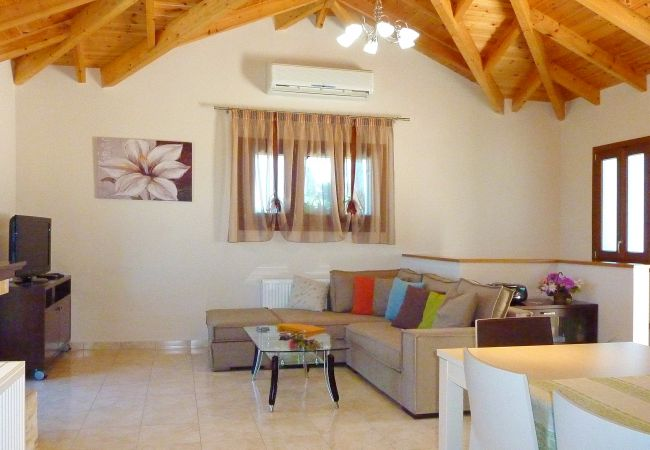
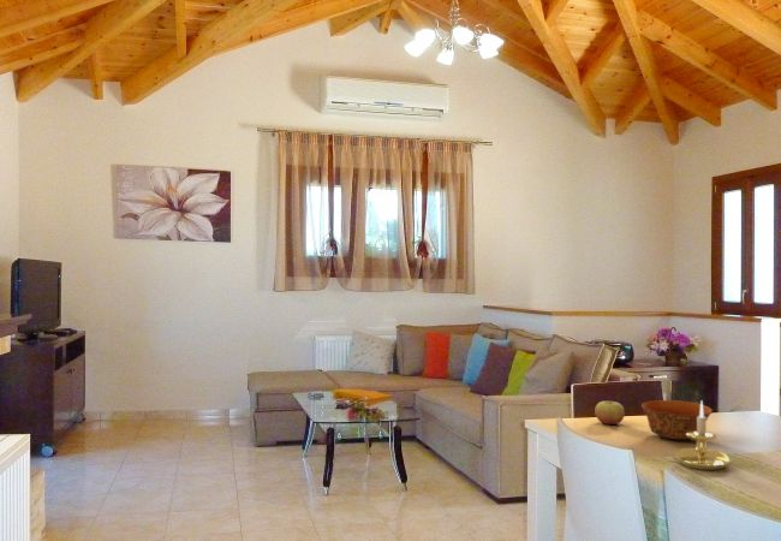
+ candle holder [673,400,731,471]
+ bowl [640,399,713,440]
+ apple [594,399,626,426]
